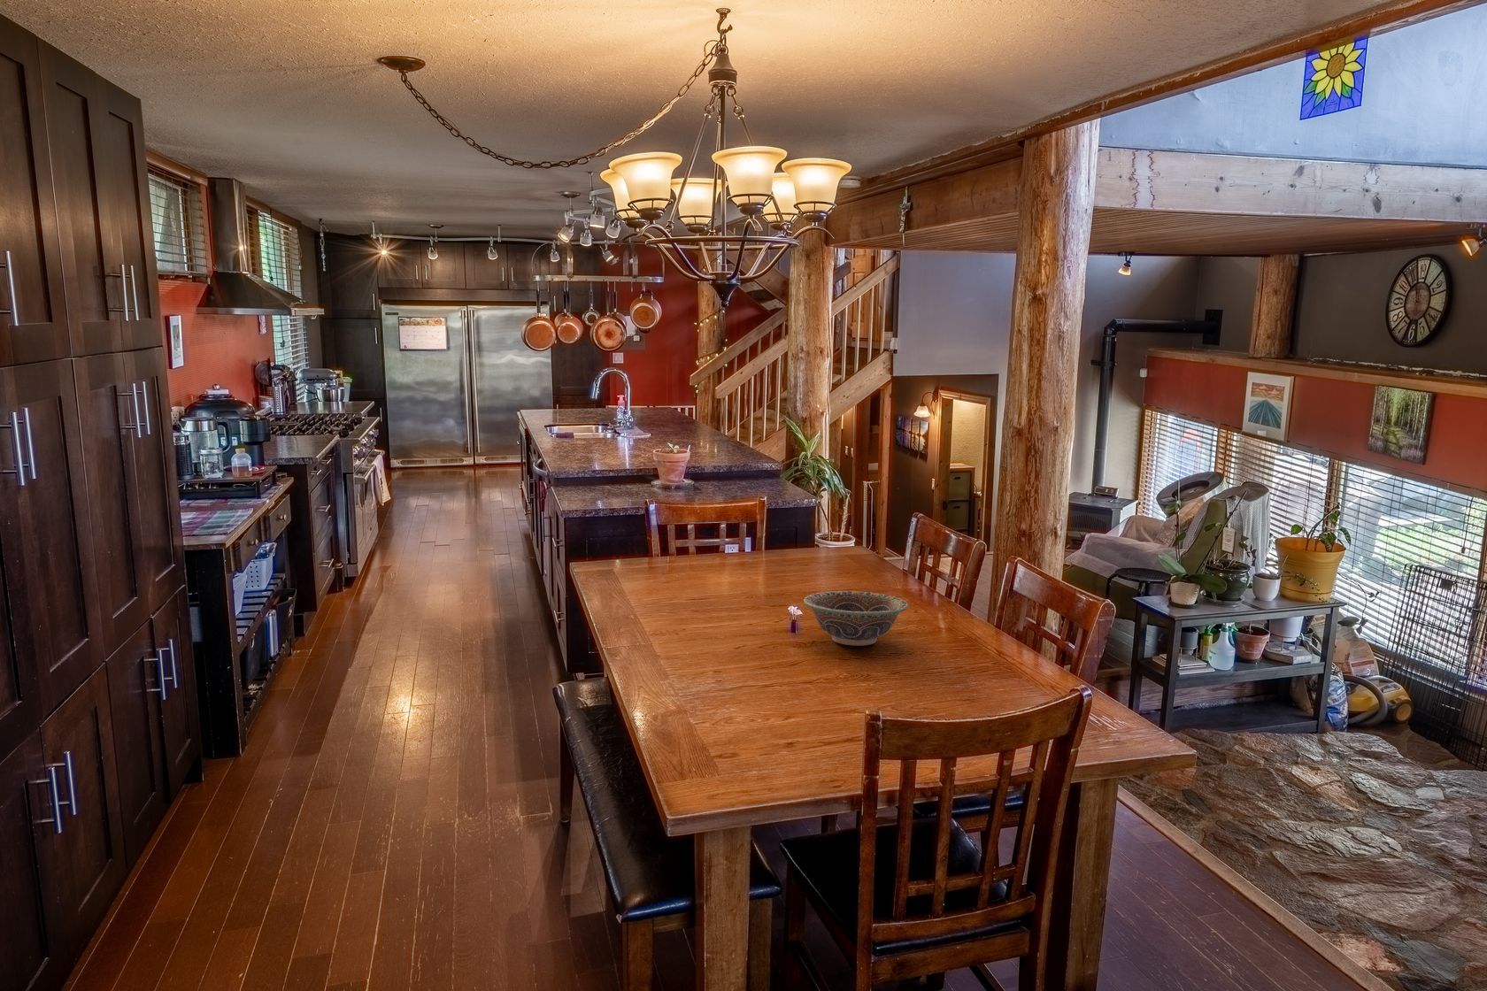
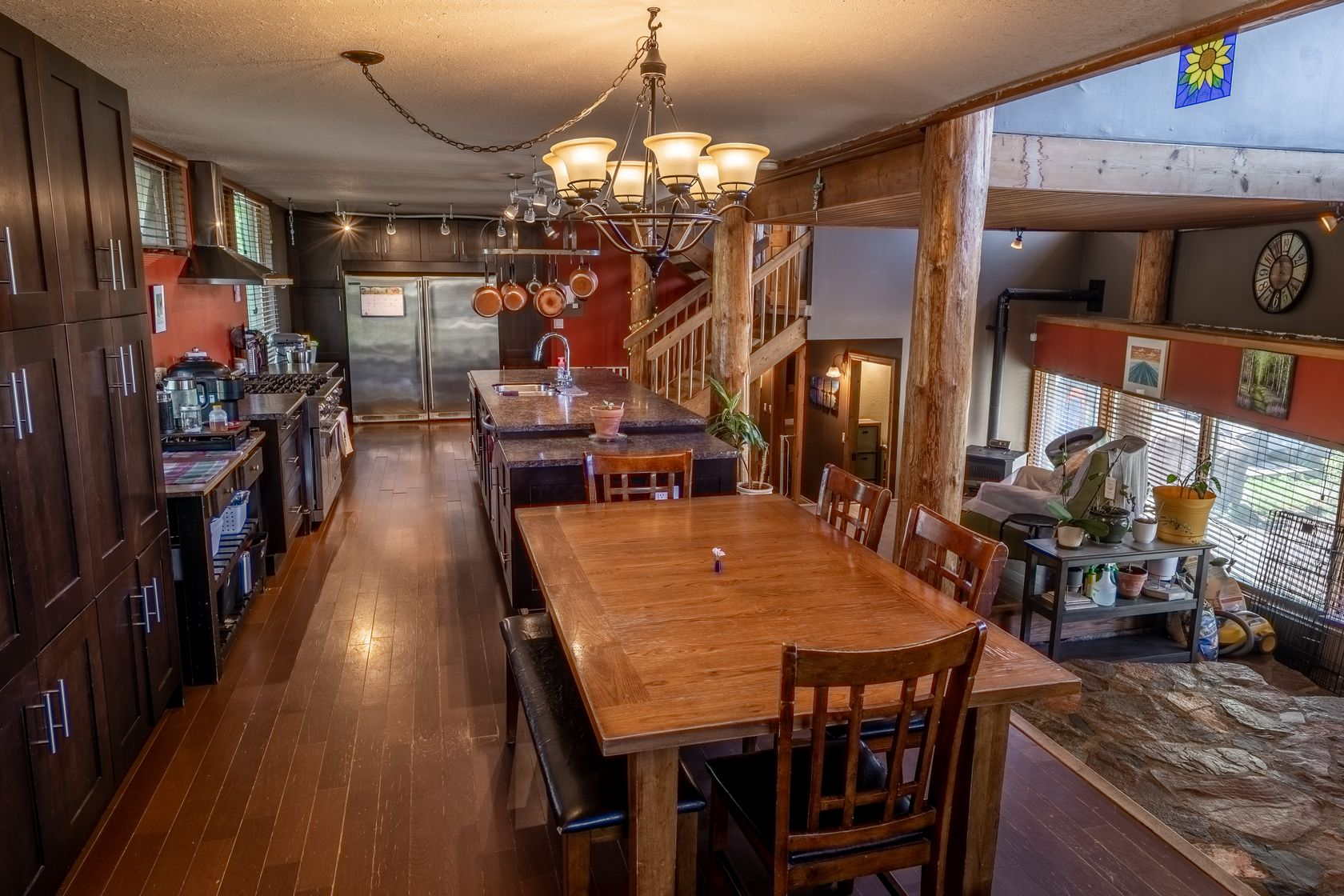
- decorative bowl [803,591,909,647]
